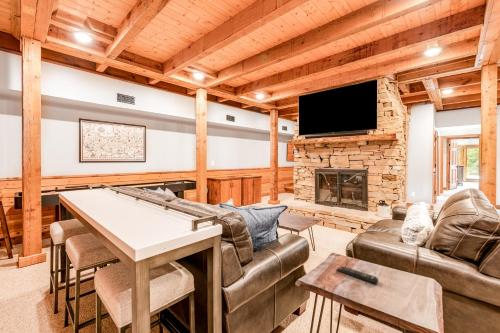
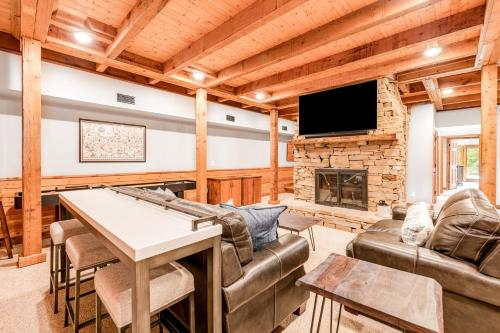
- remote control [336,265,379,285]
